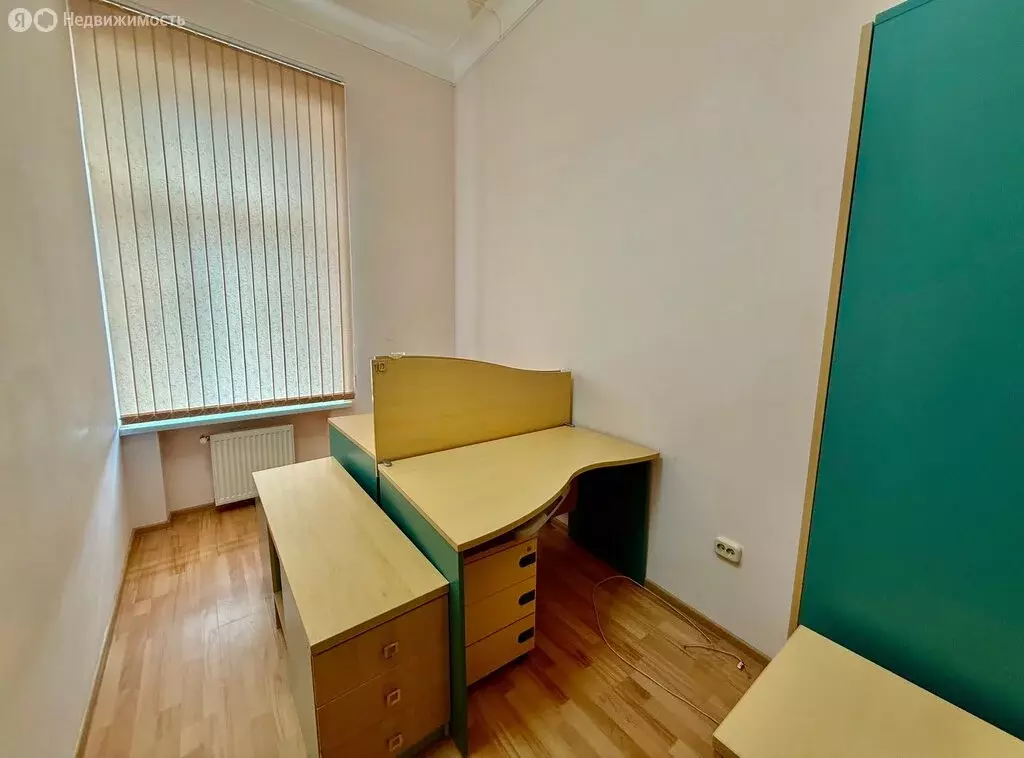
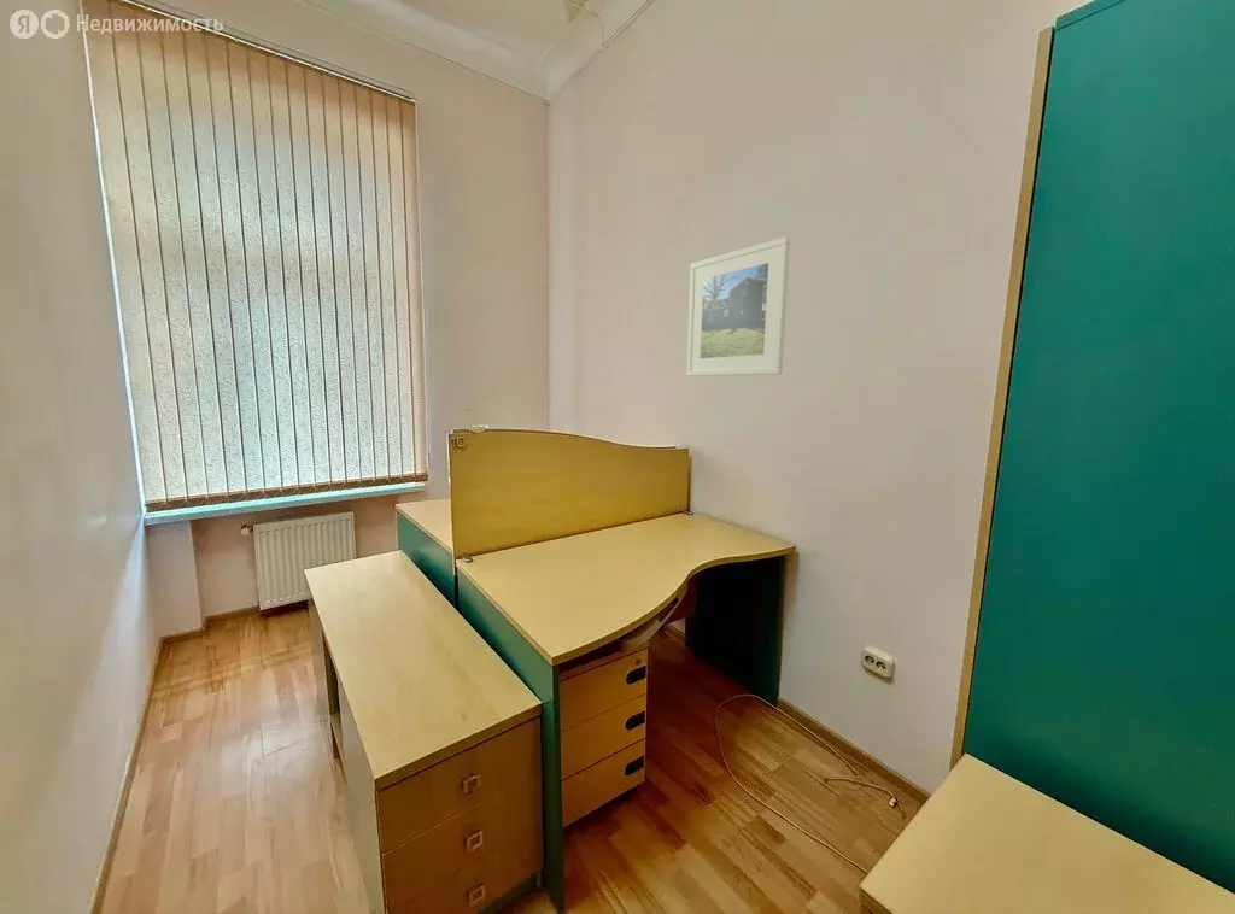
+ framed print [686,235,791,377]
